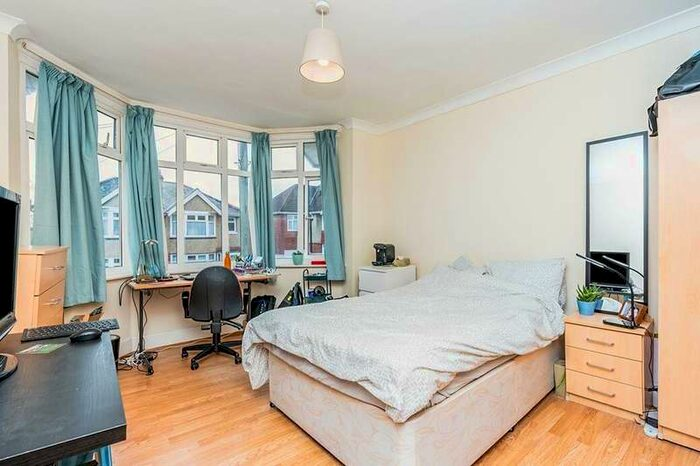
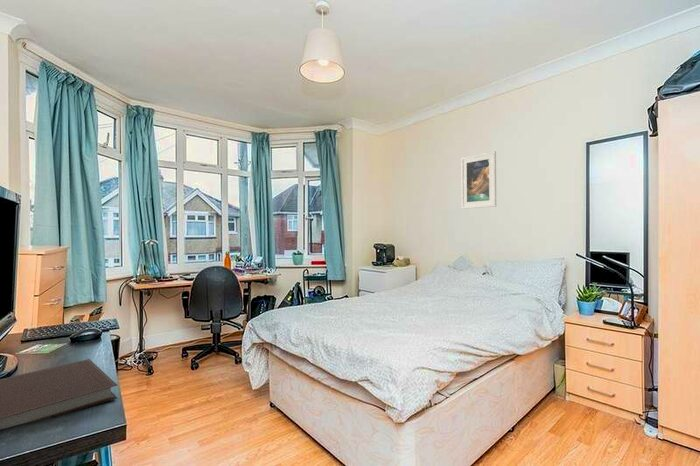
+ notebook [0,358,118,430]
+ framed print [460,150,497,210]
